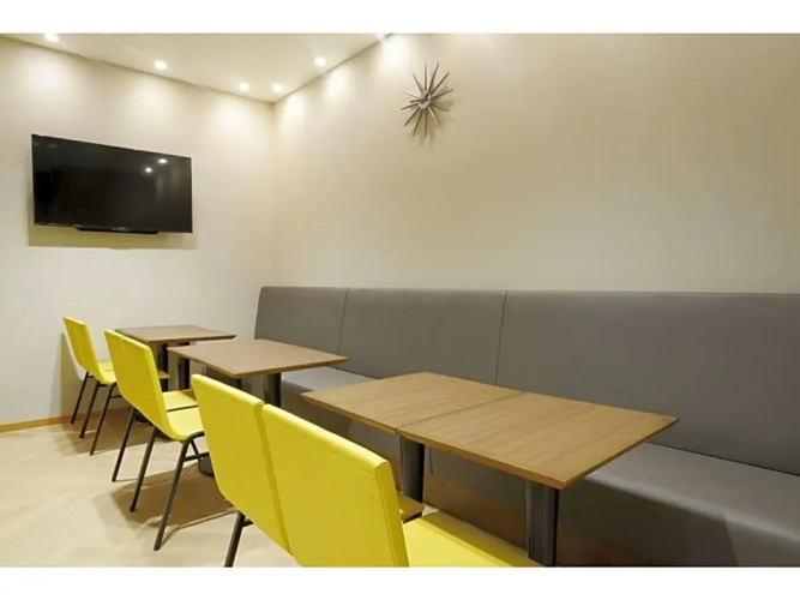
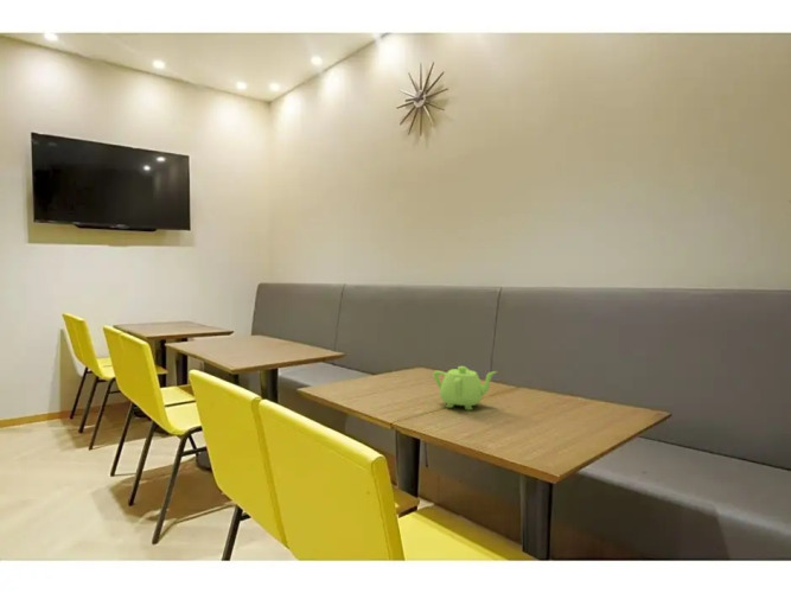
+ teapot [432,365,498,412]
